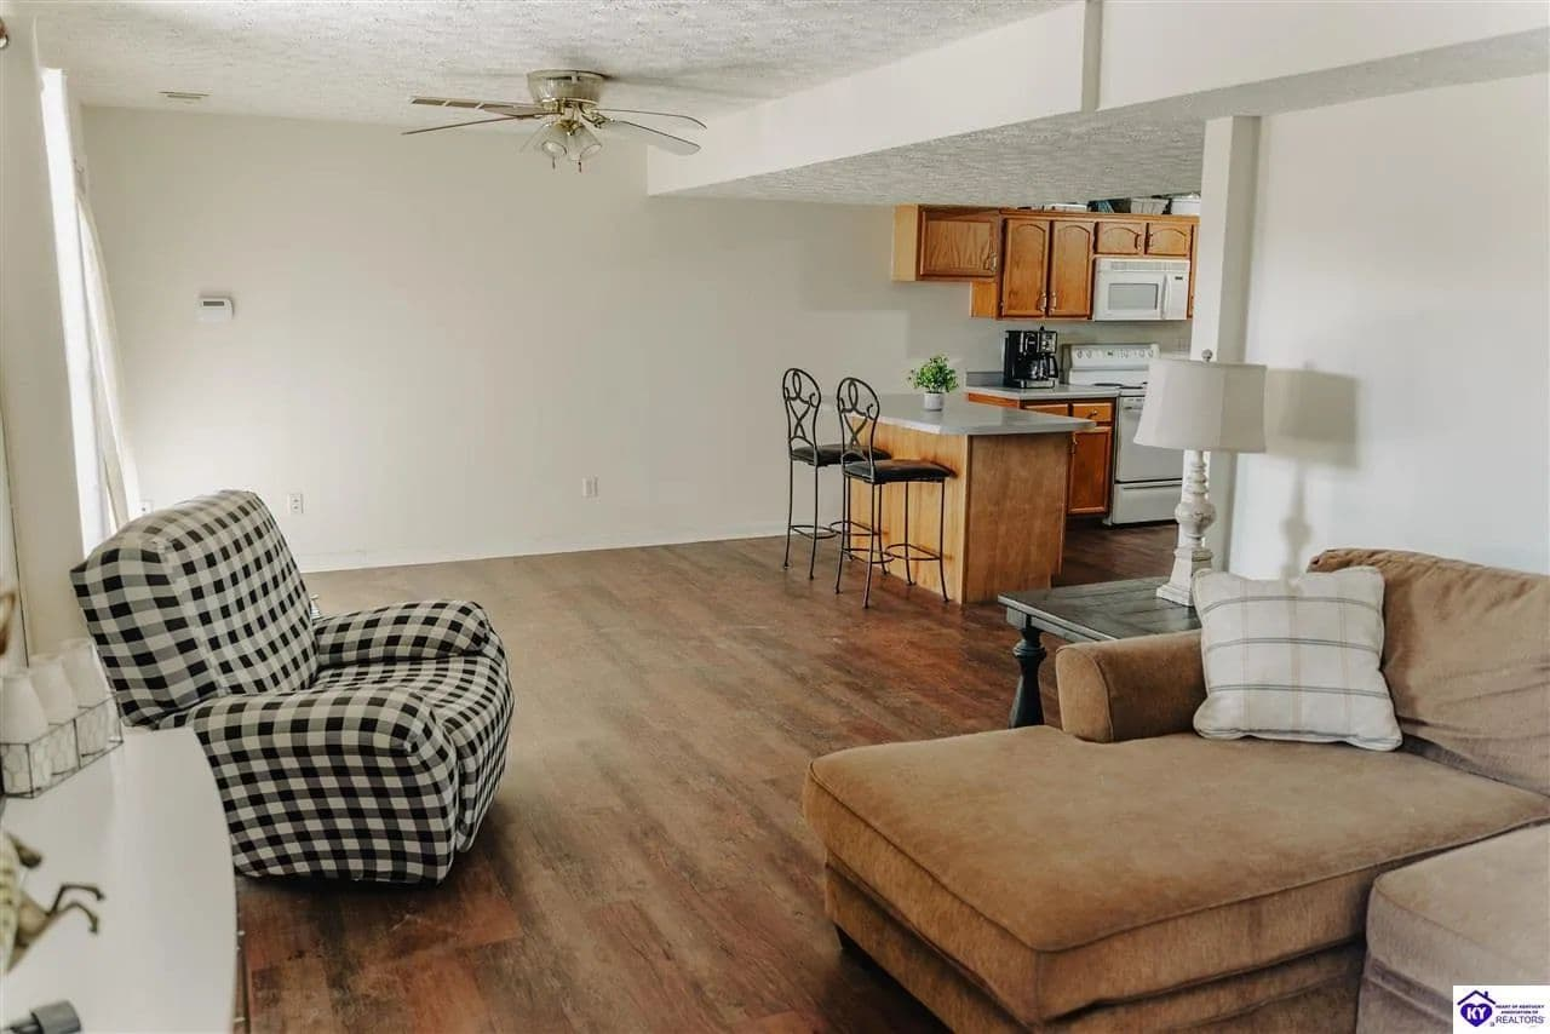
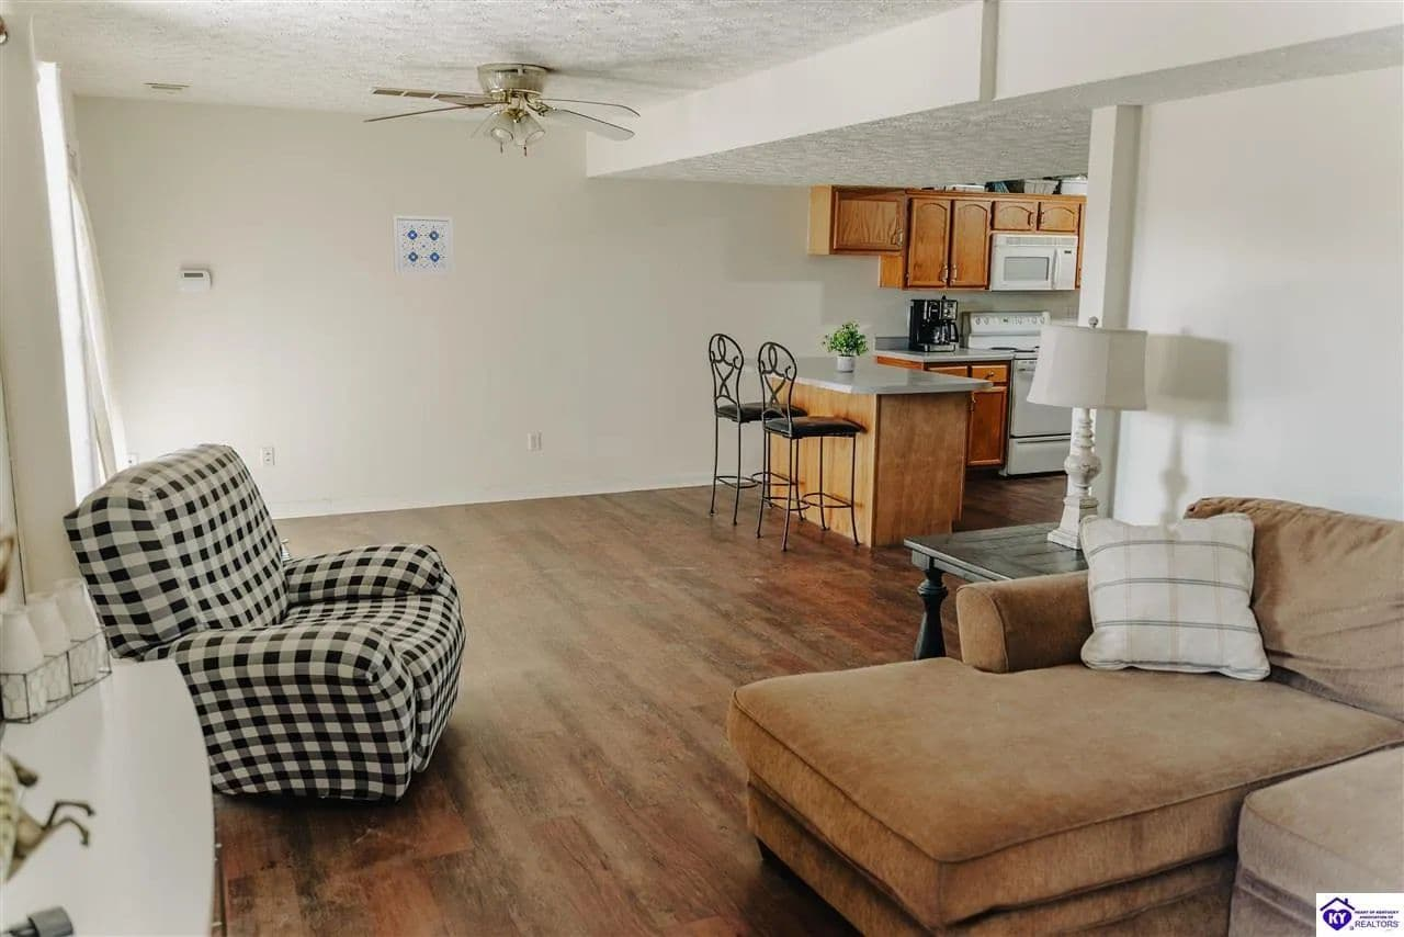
+ wall art [392,214,455,276]
